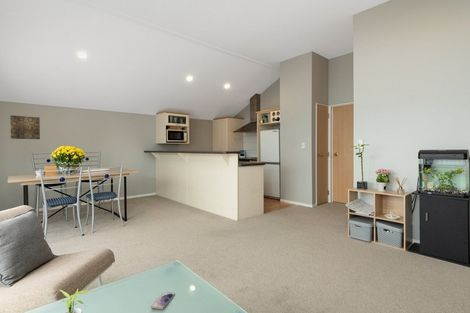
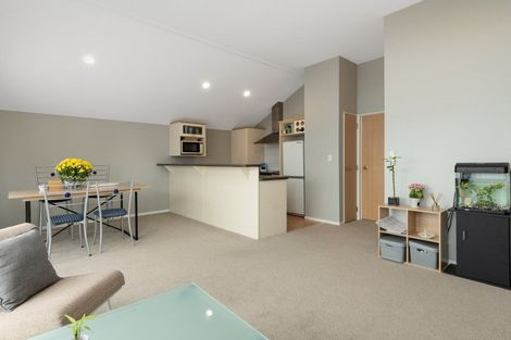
- wall art [9,114,41,140]
- smartphone [150,291,176,310]
